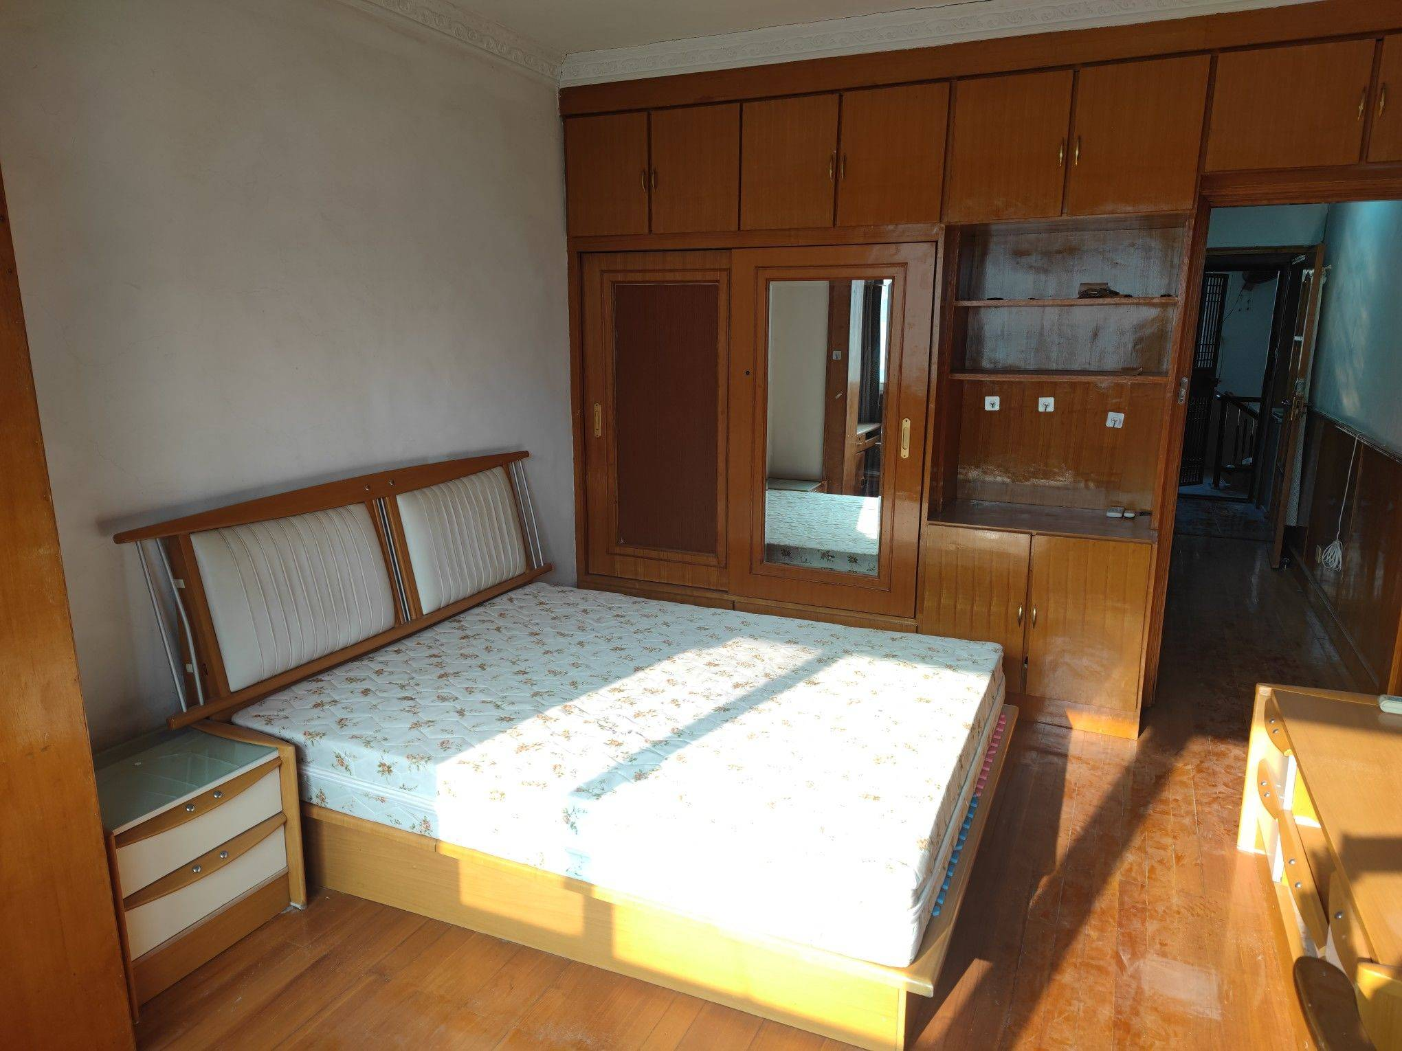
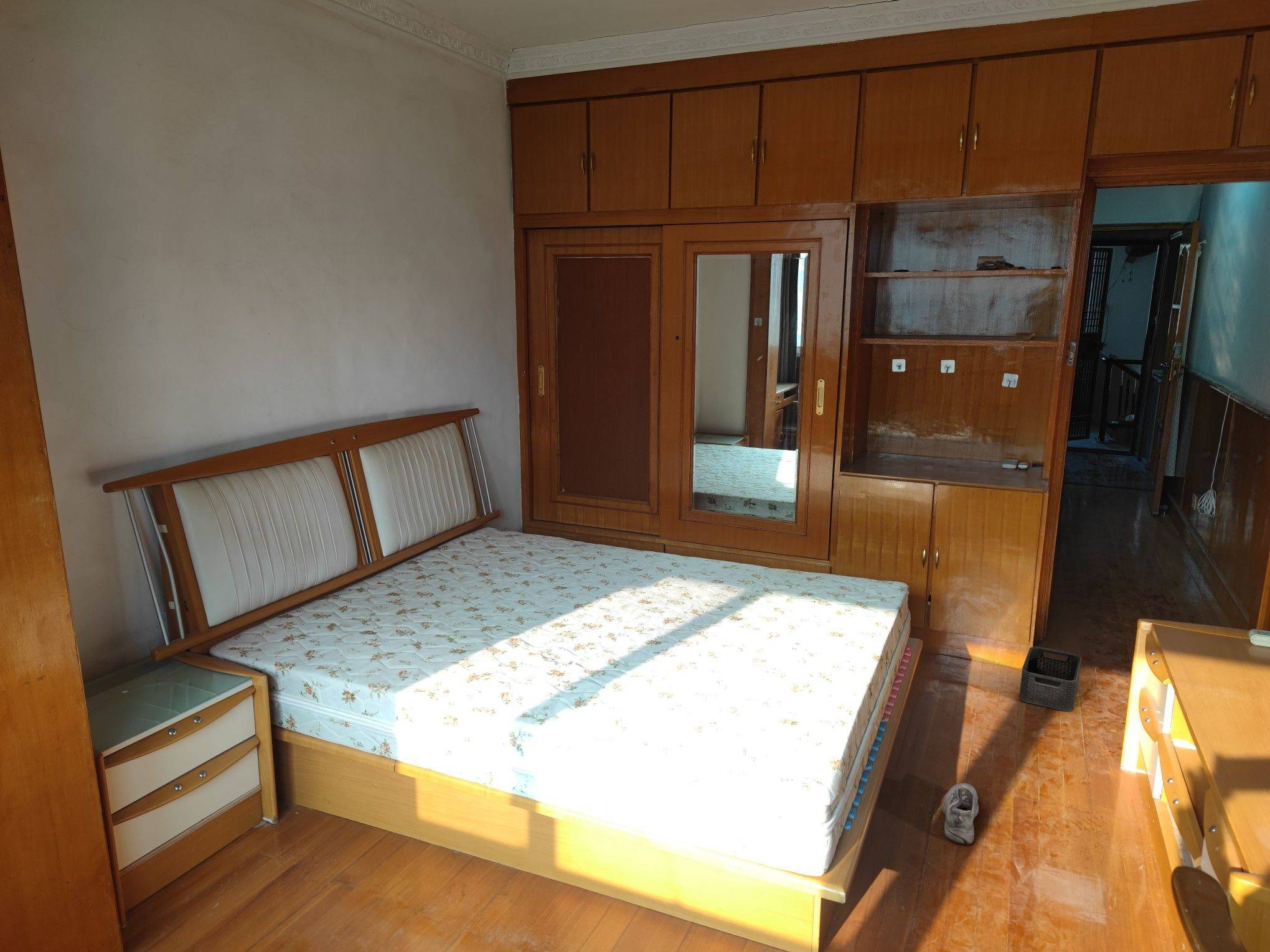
+ shoe [941,782,979,845]
+ storage bin [1018,646,1082,712]
